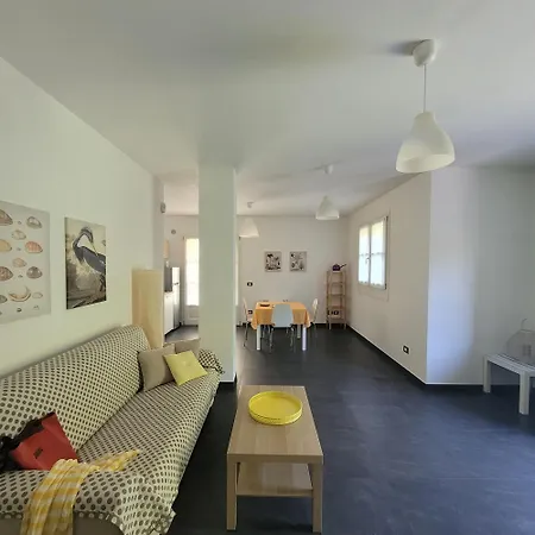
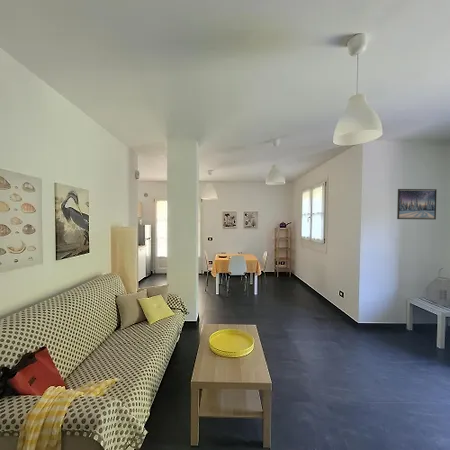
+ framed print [396,188,438,220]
